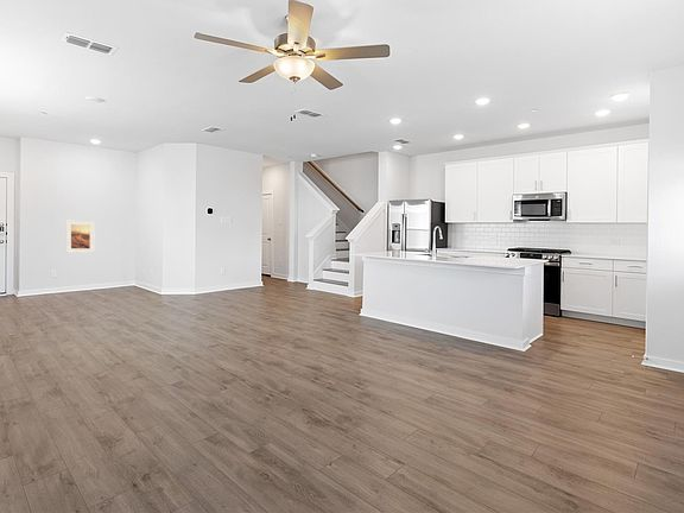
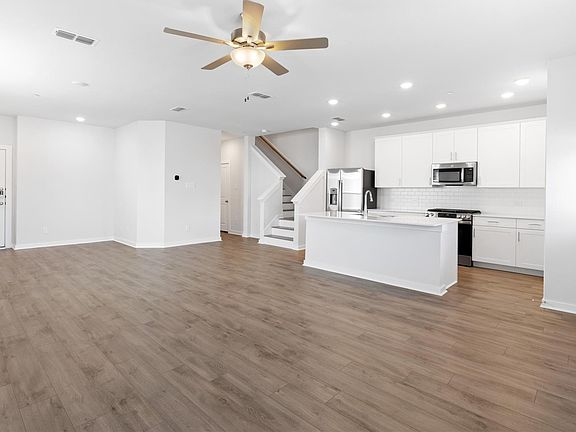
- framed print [65,220,95,254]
